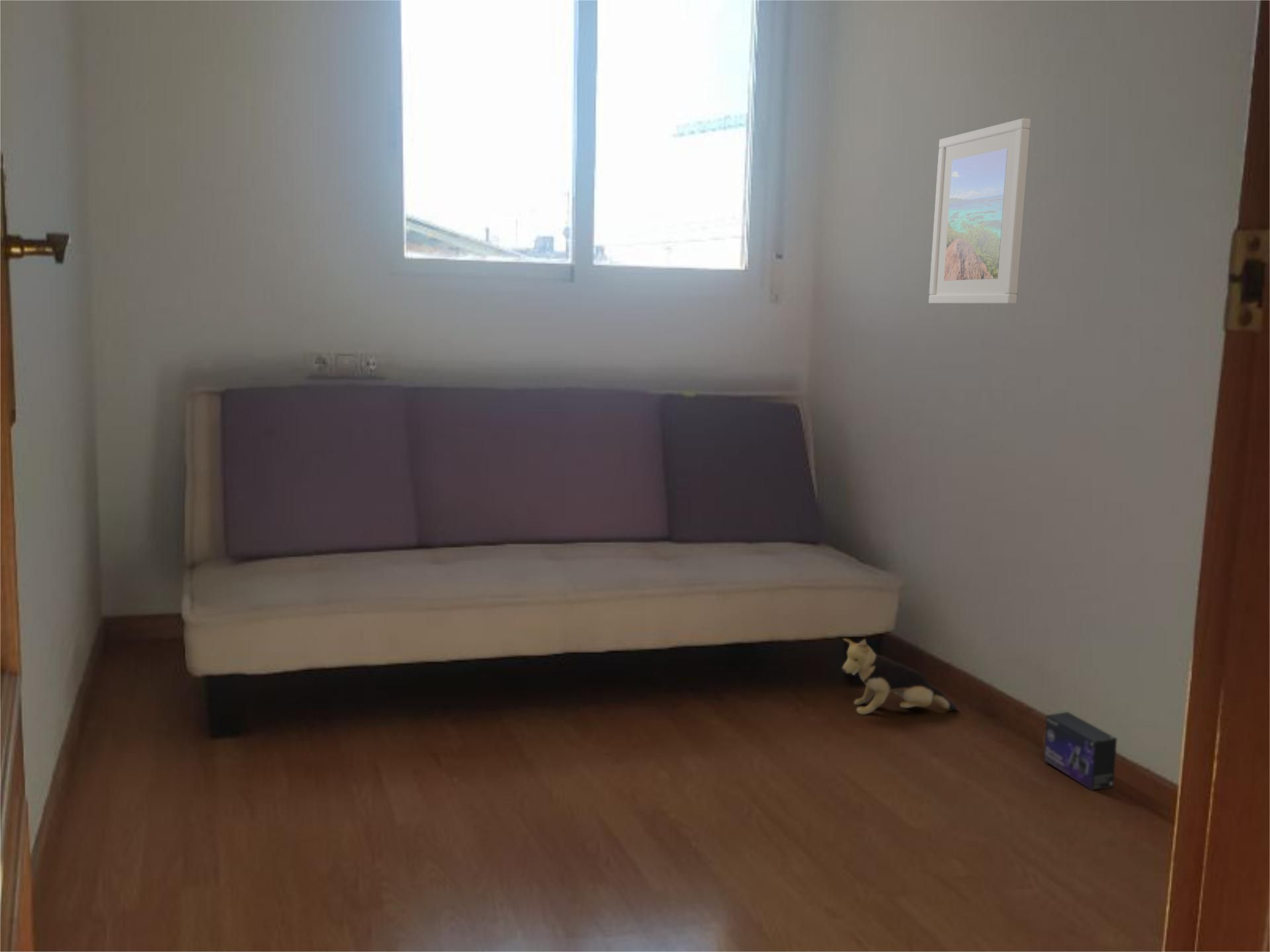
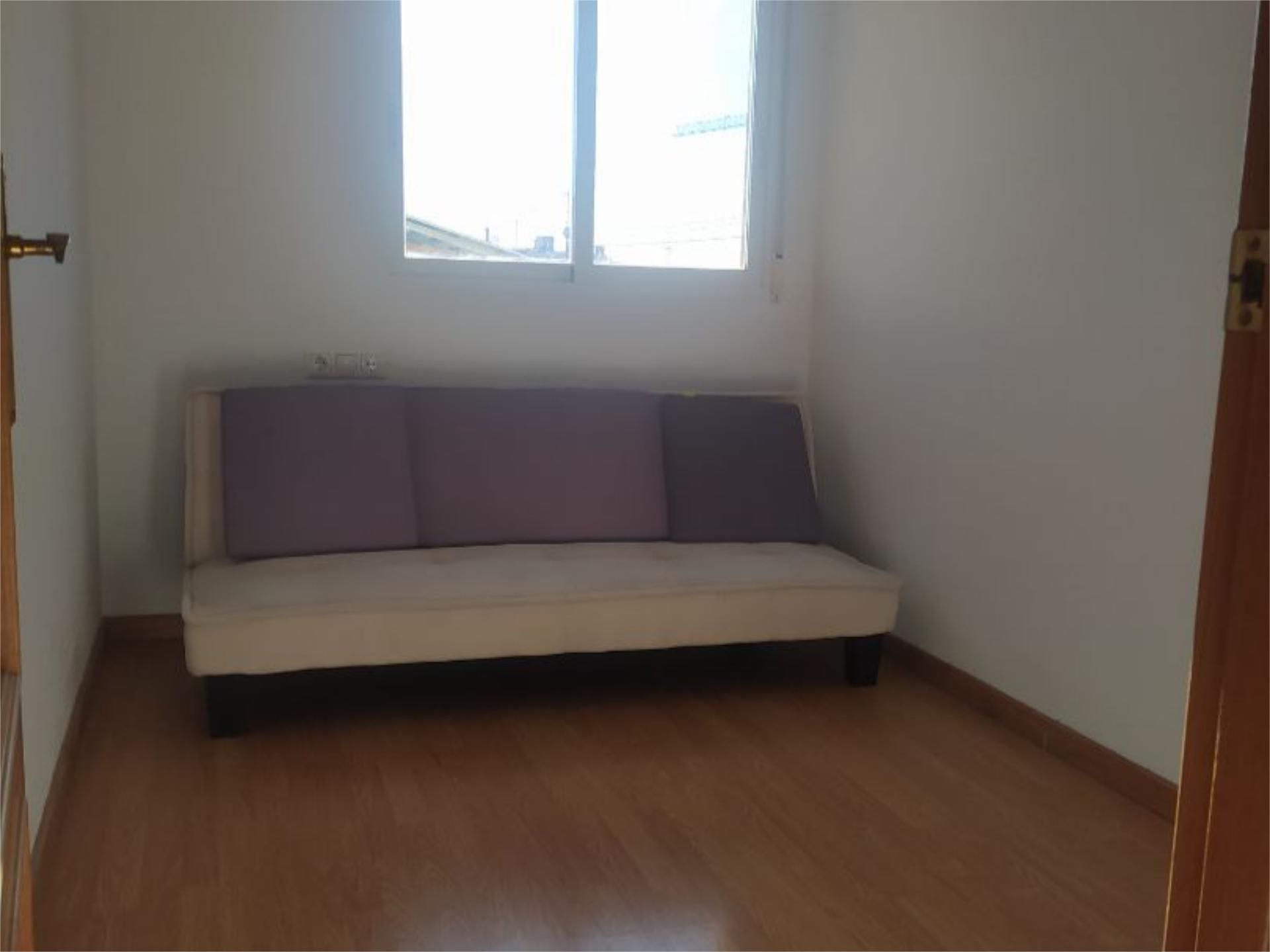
- box [1044,711,1118,791]
- plush toy [841,638,958,715]
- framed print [928,118,1031,305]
